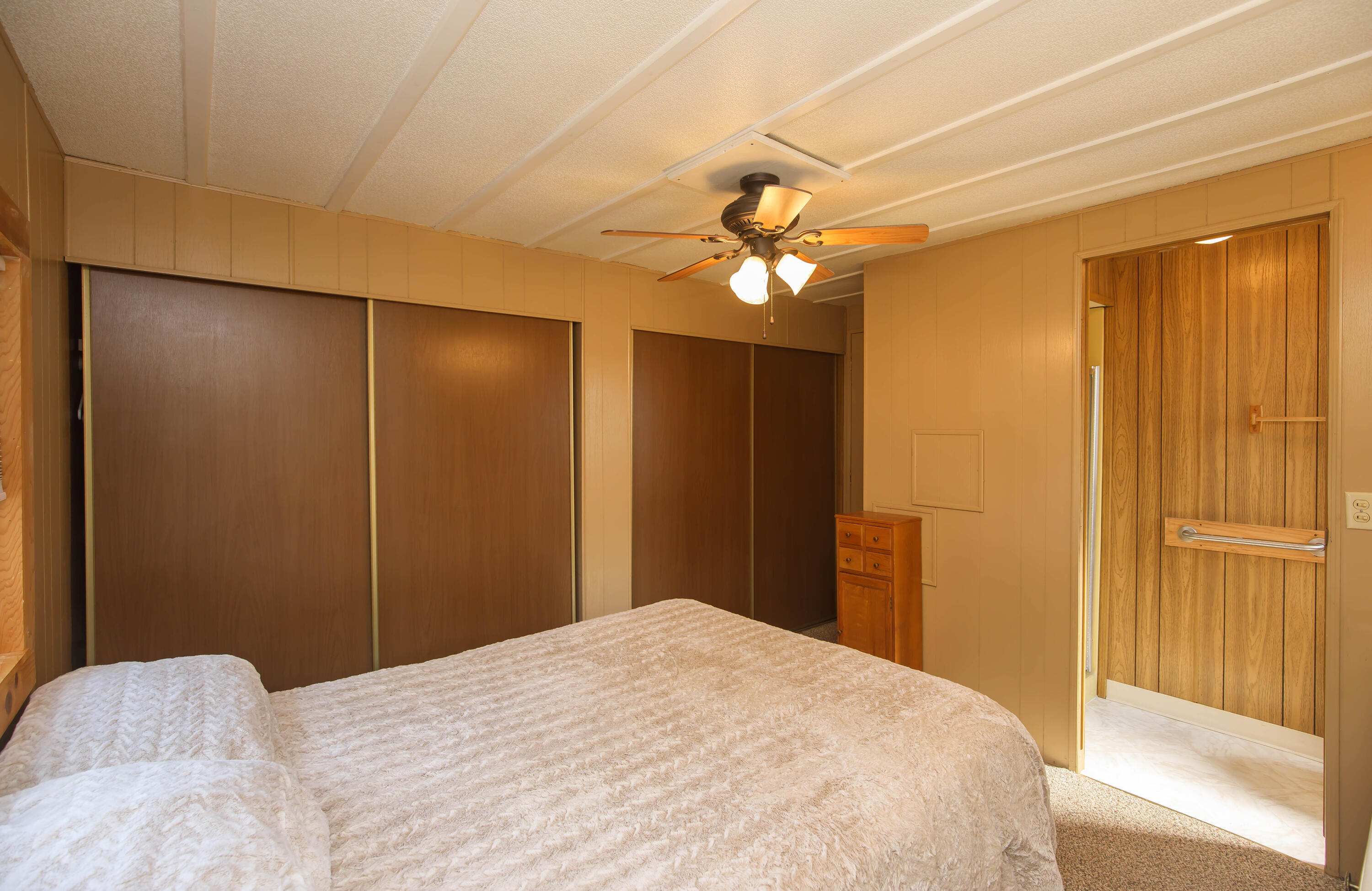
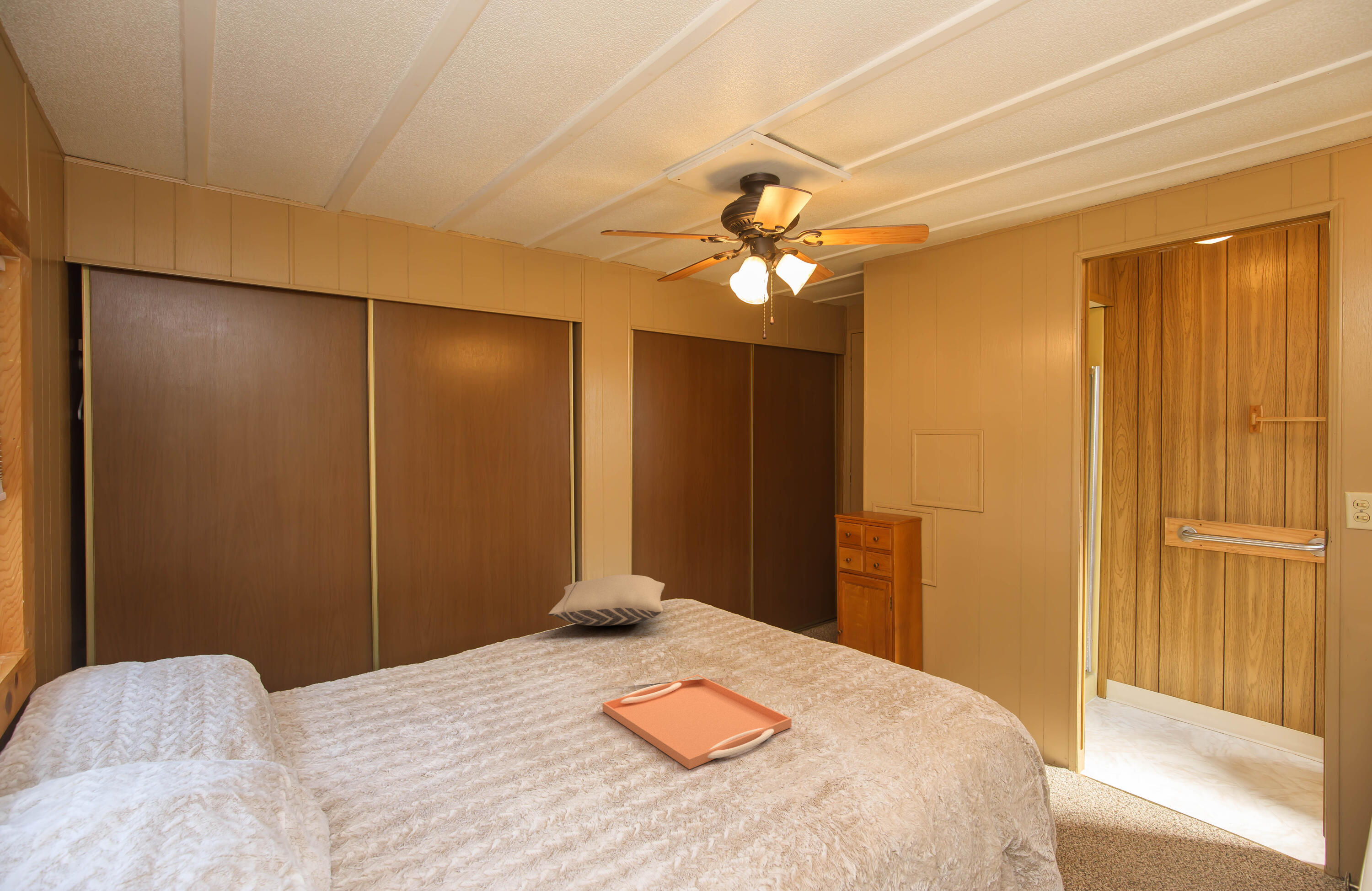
+ pillow [548,574,665,626]
+ serving tray [602,674,792,770]
